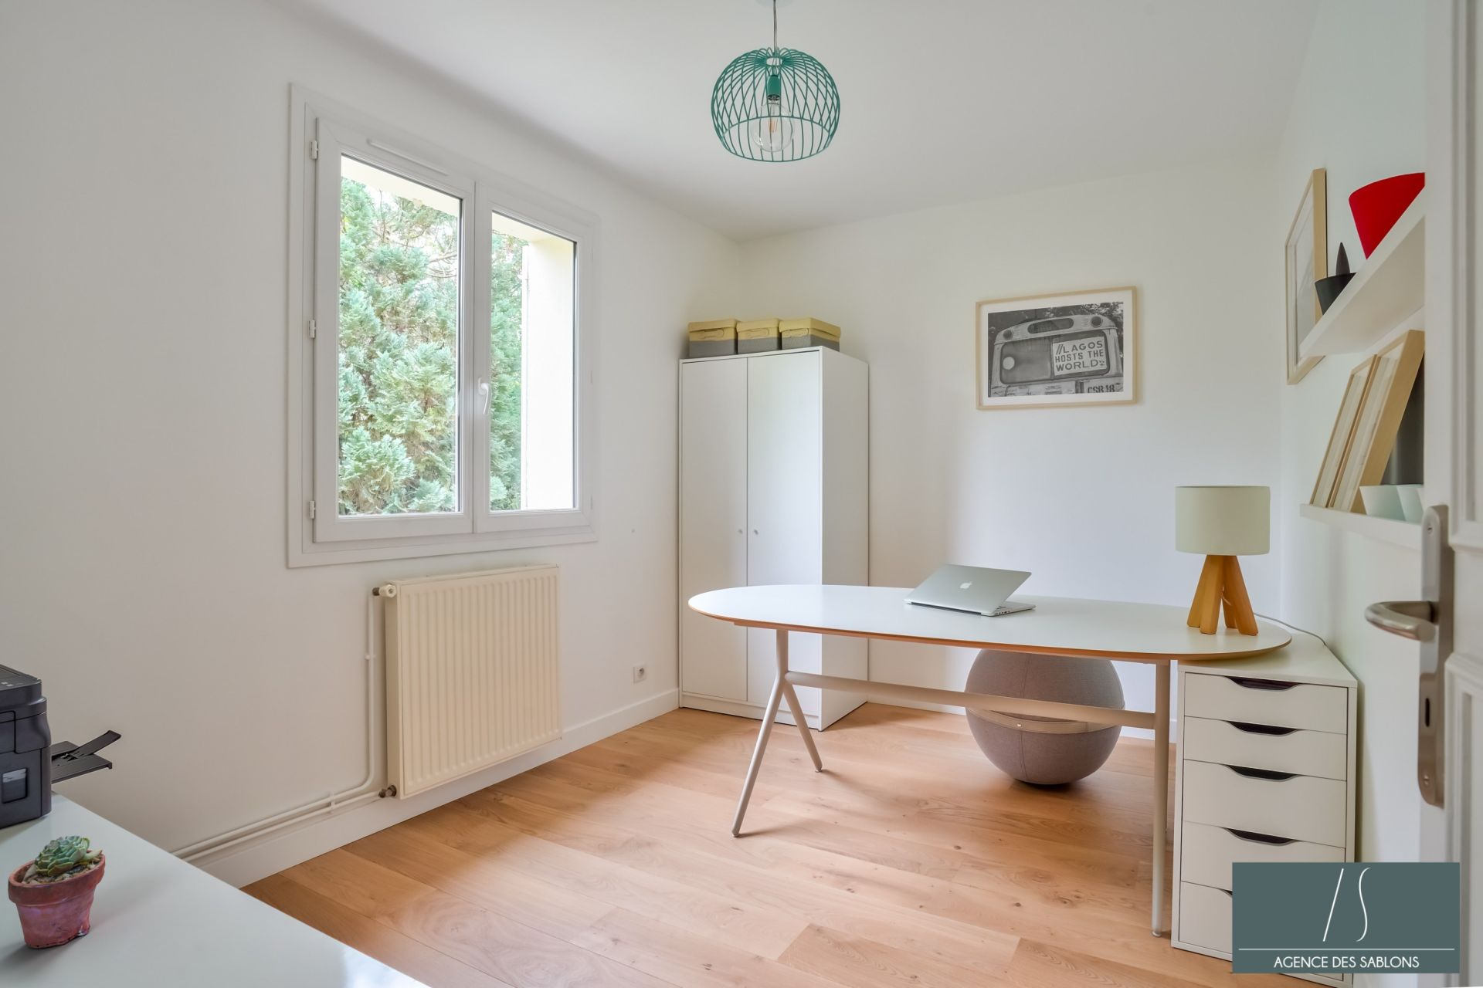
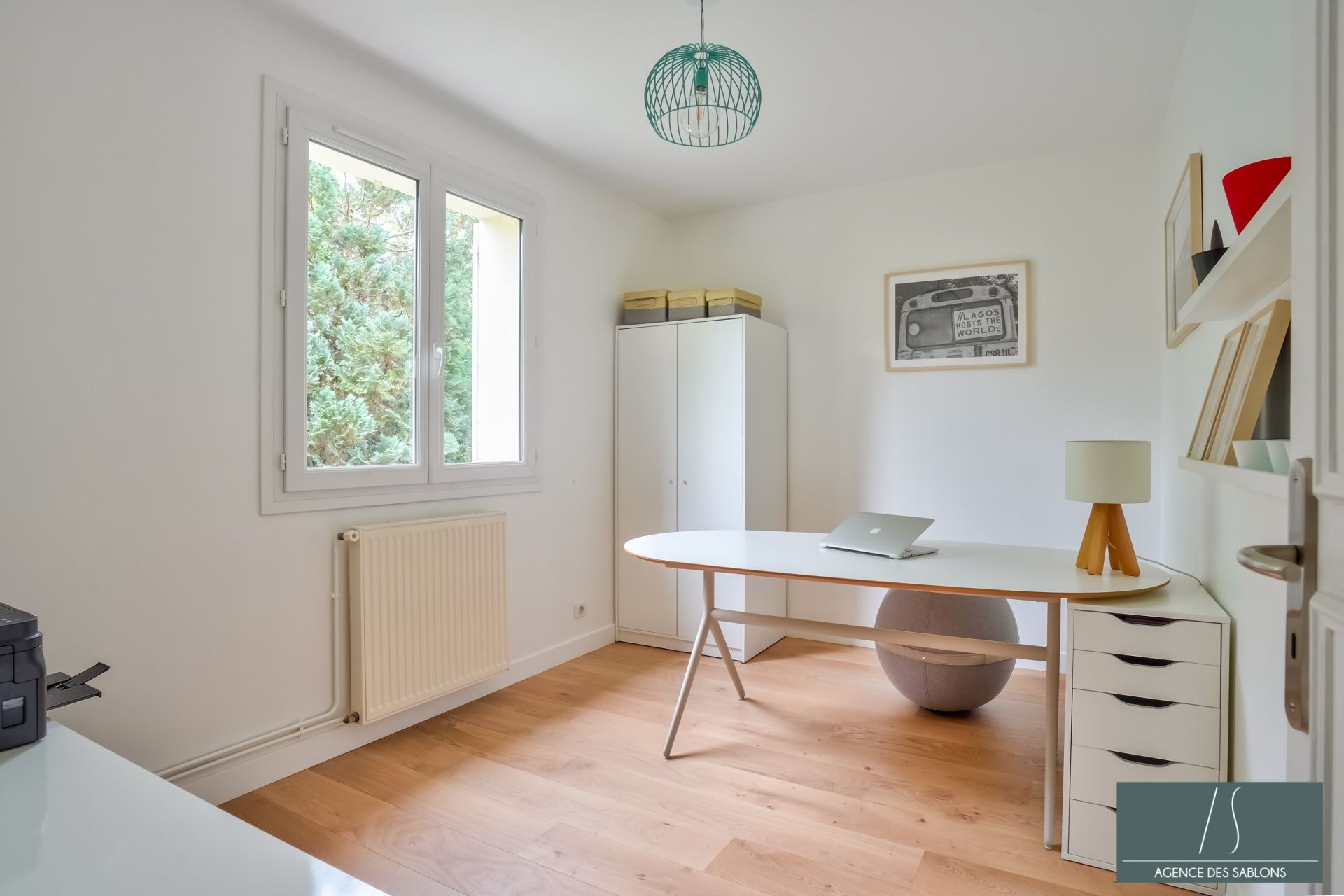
- potted succulent [7,835,106,948]
